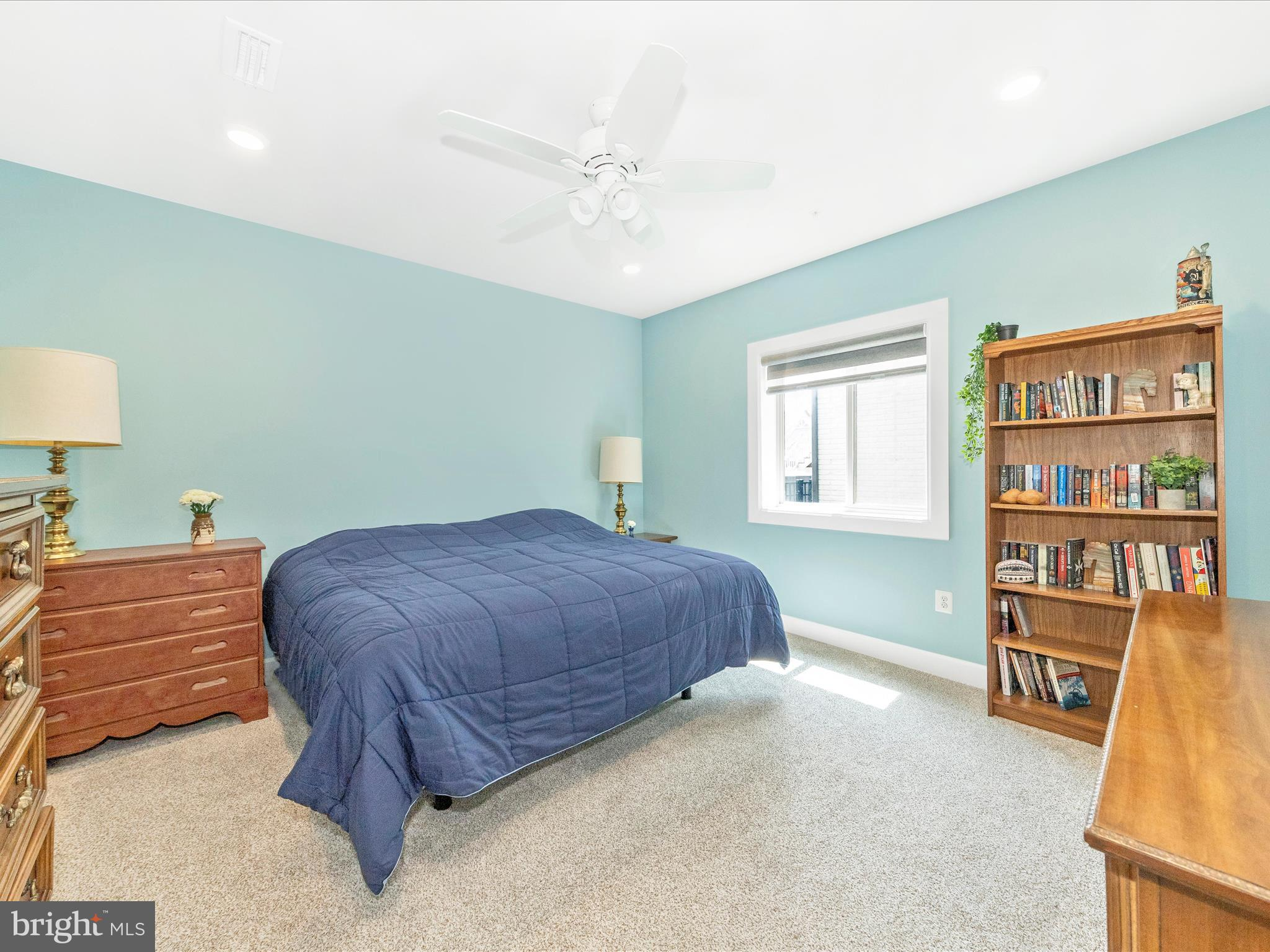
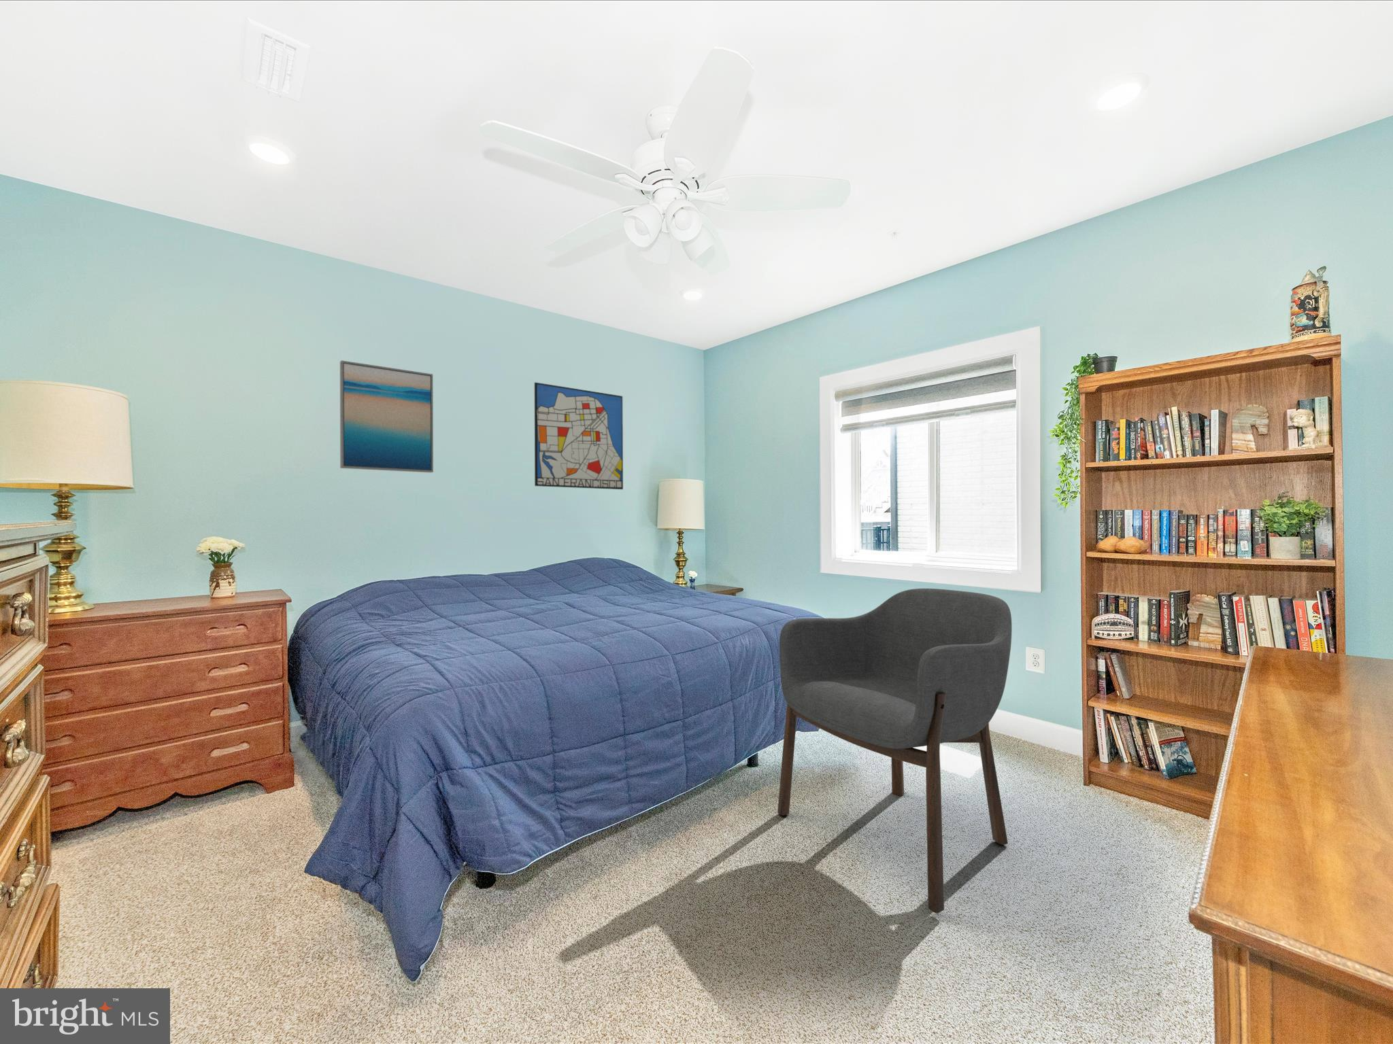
+ wall art [534,382,624,490]
+ armchair [777,588,1012,914]
+ wall art [339,360,434,473]
